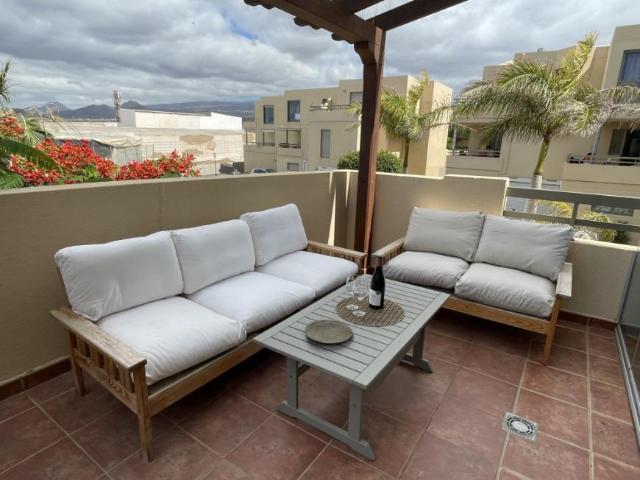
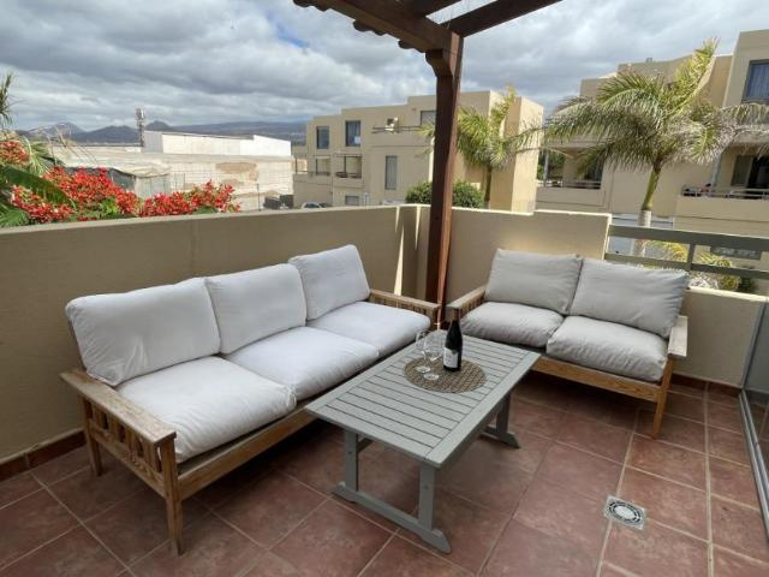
- plate [304,319,353,345]
